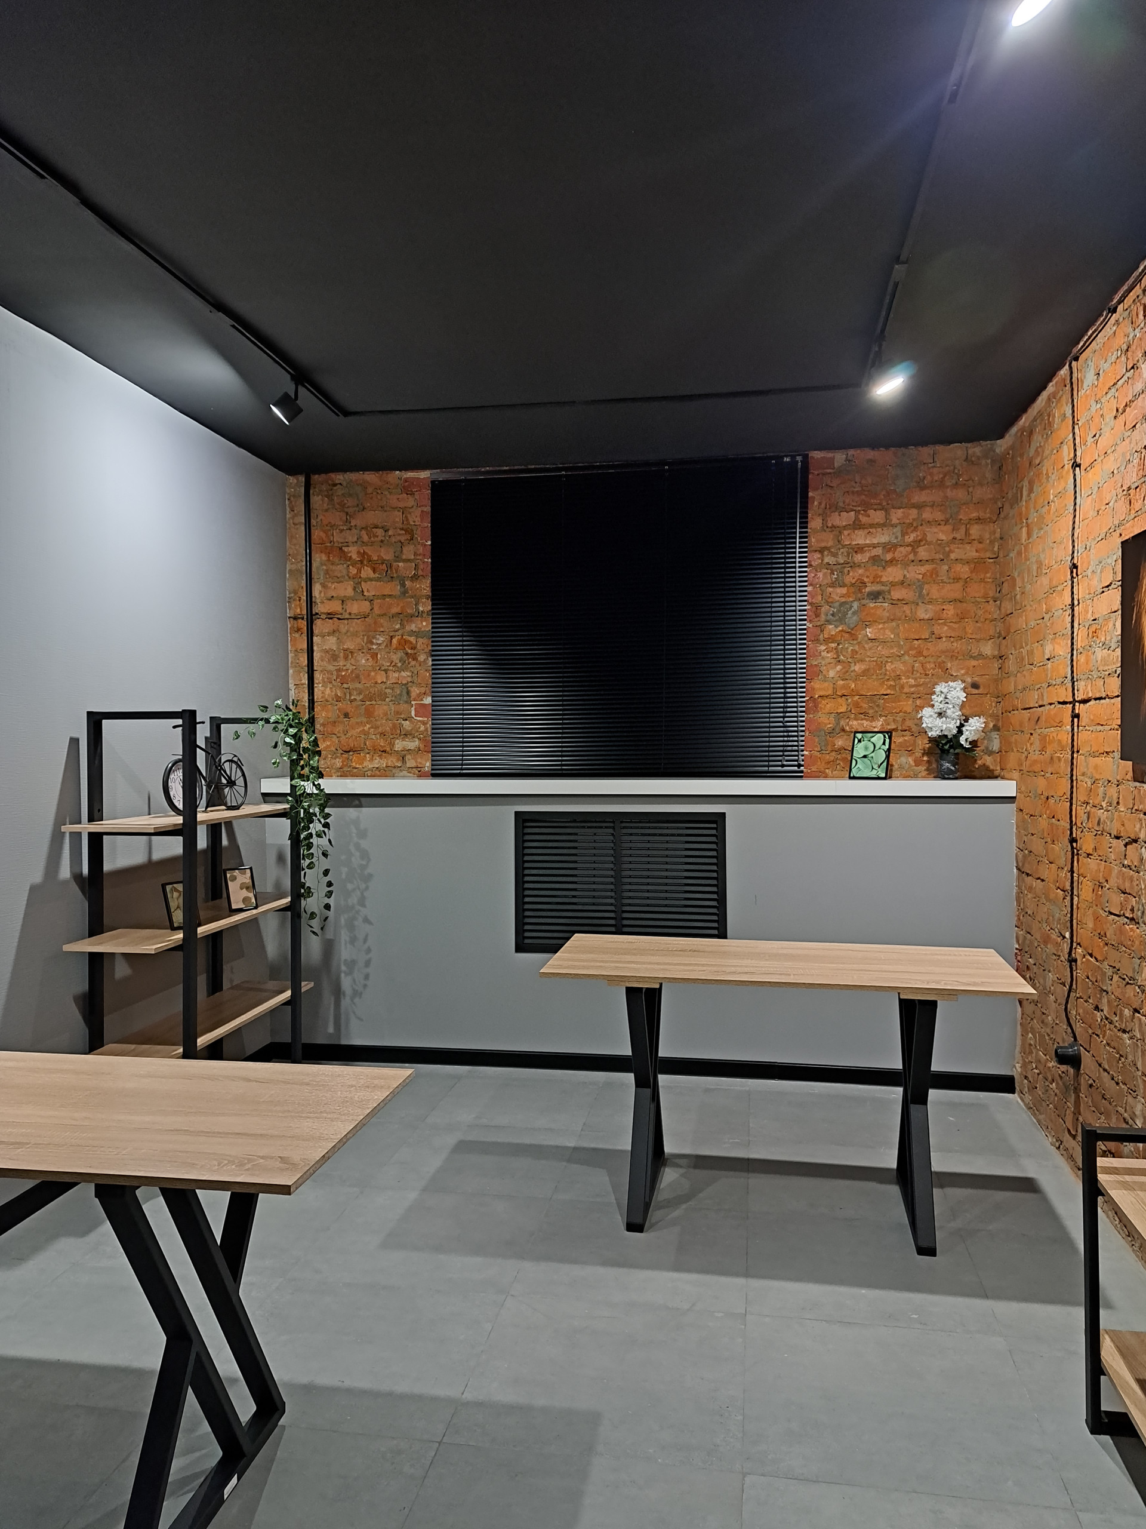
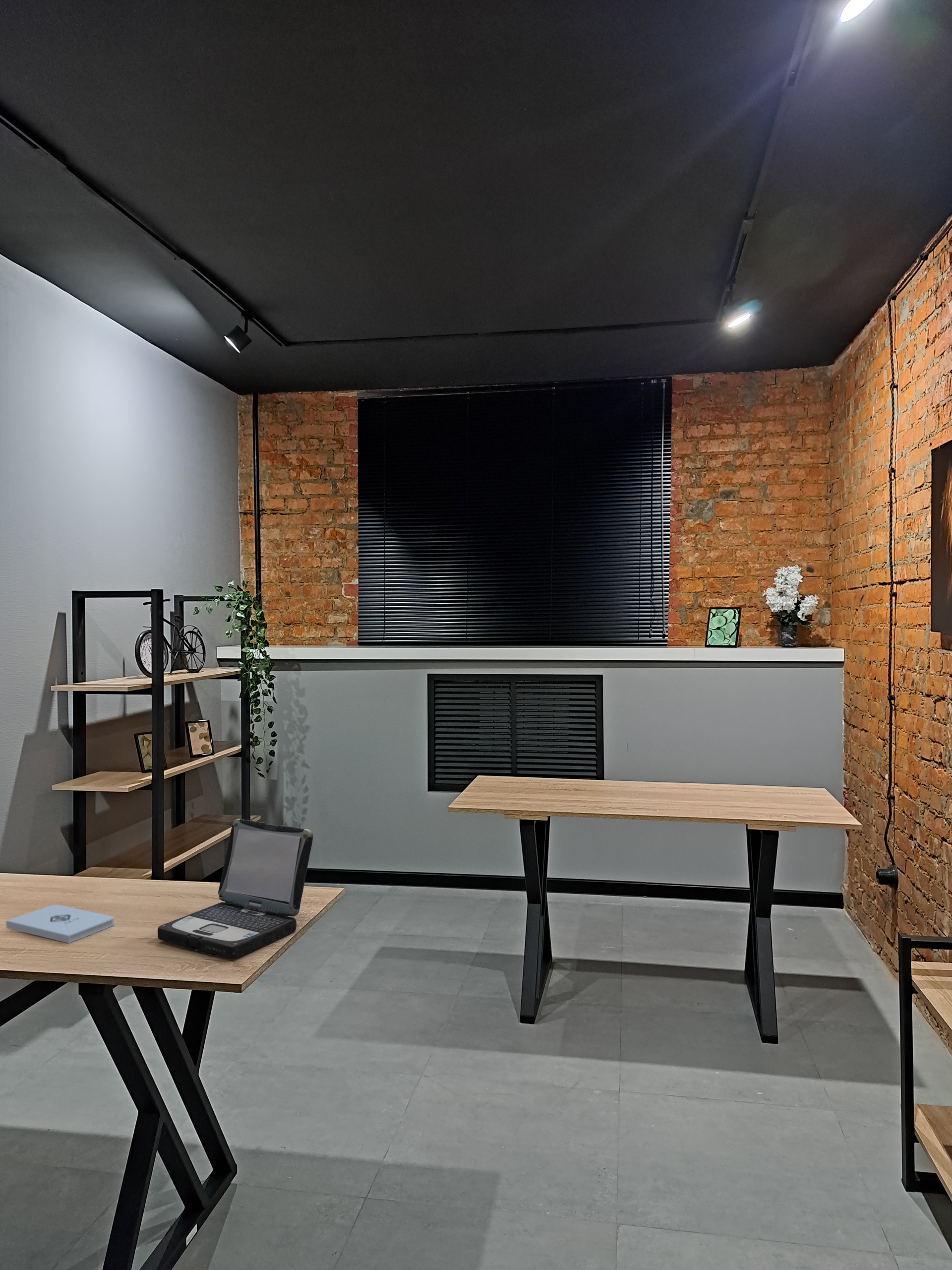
+ notepad [5,904,115,944]
+ laptop [157,818,314,959]
